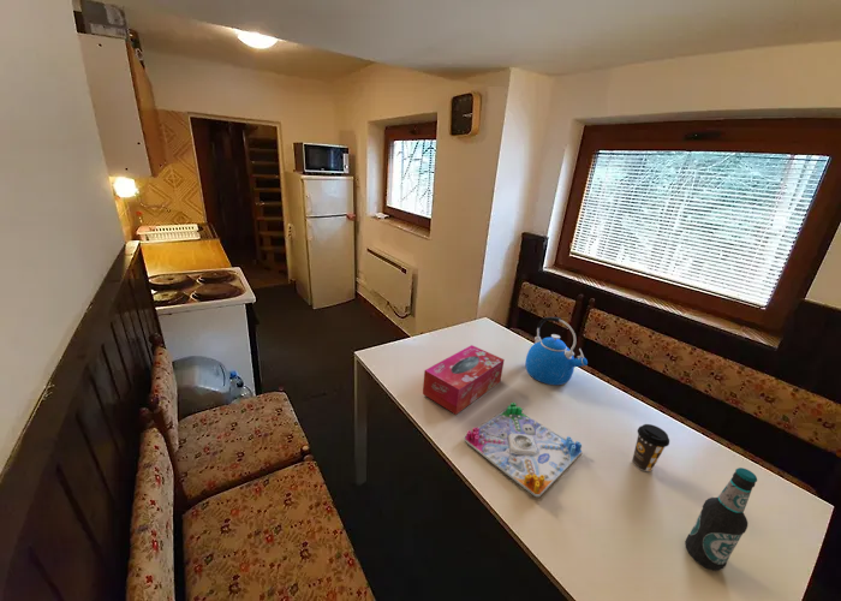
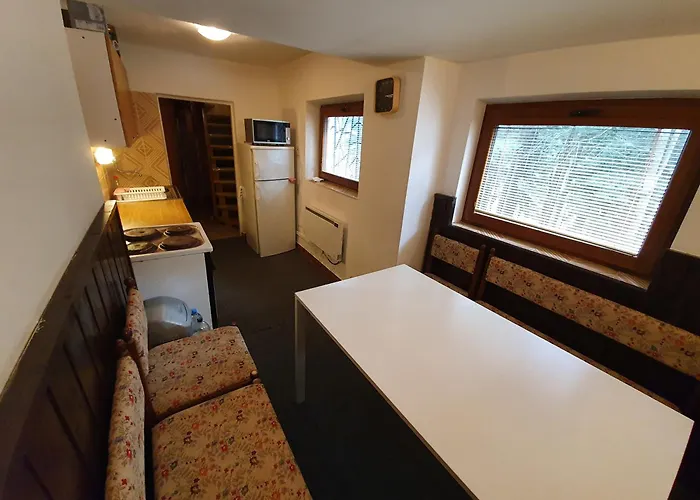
- kettle [524,316,589,386]
- coffee cup [631,423,670,472]
- bottle [684,466,758,572]
- tissue box [422,344,506,416]
- board game [463,401,583,498]
